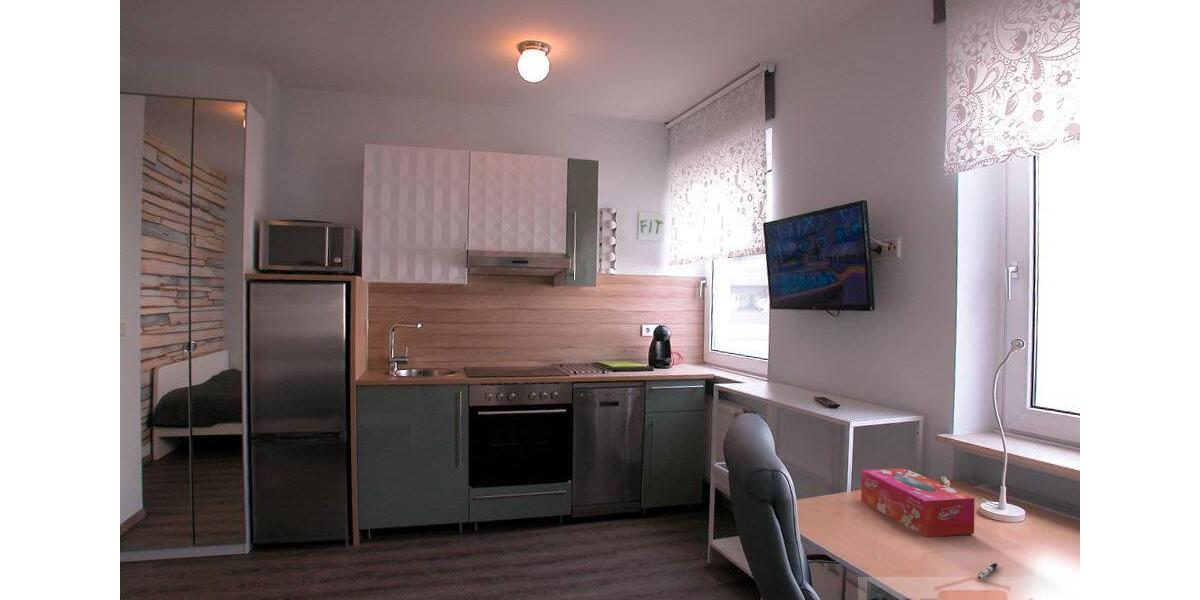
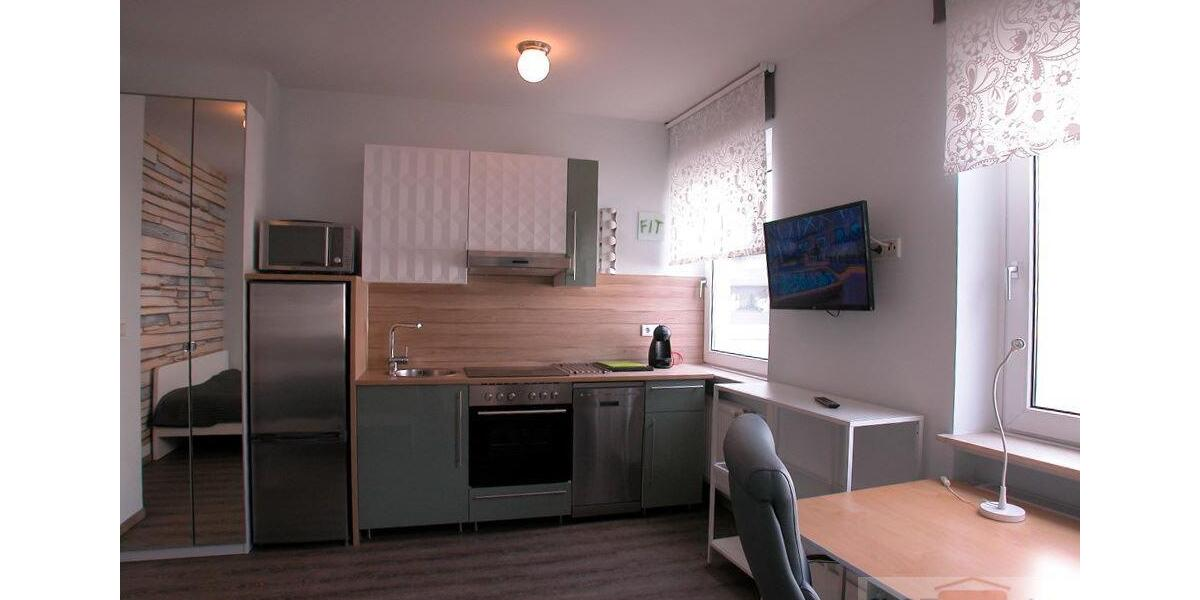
- tissue box [860,467,975,538]
- pen [977,562,999,580]
